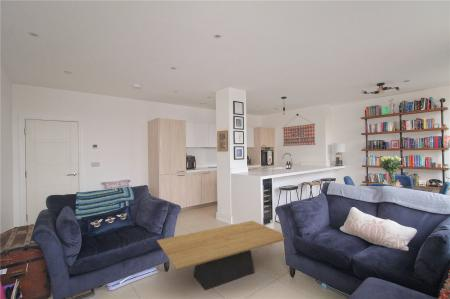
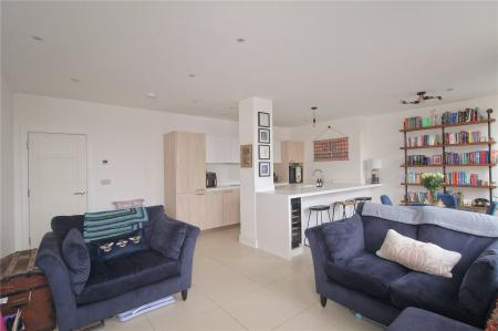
- coffee table [156,220,286,291]
